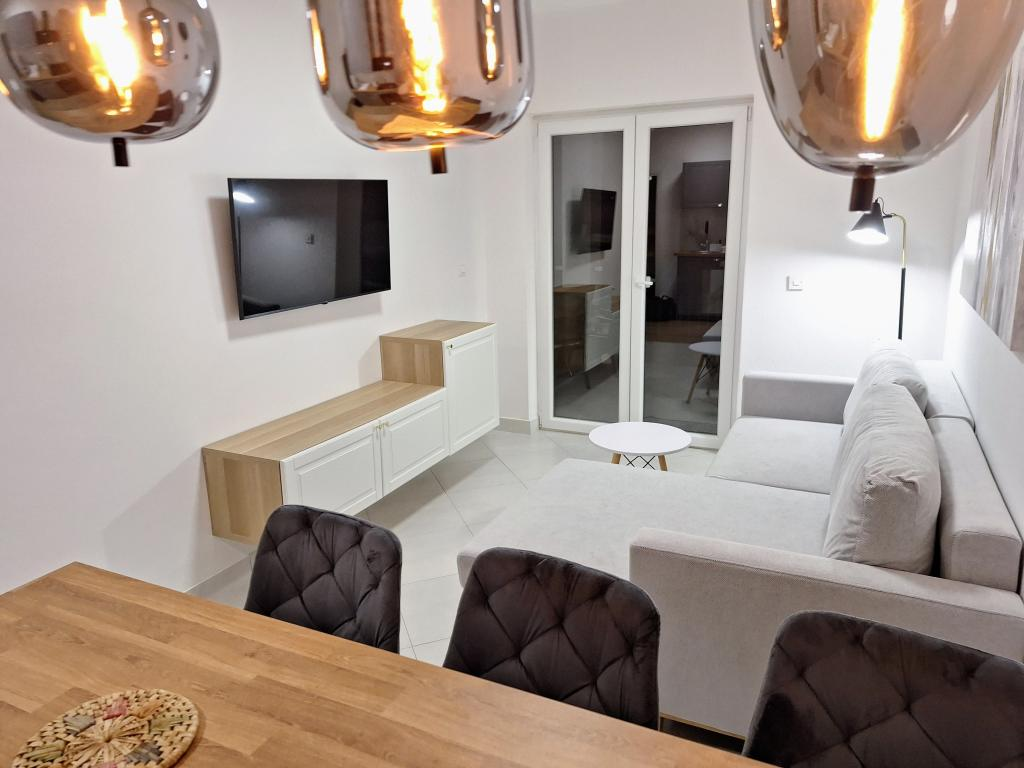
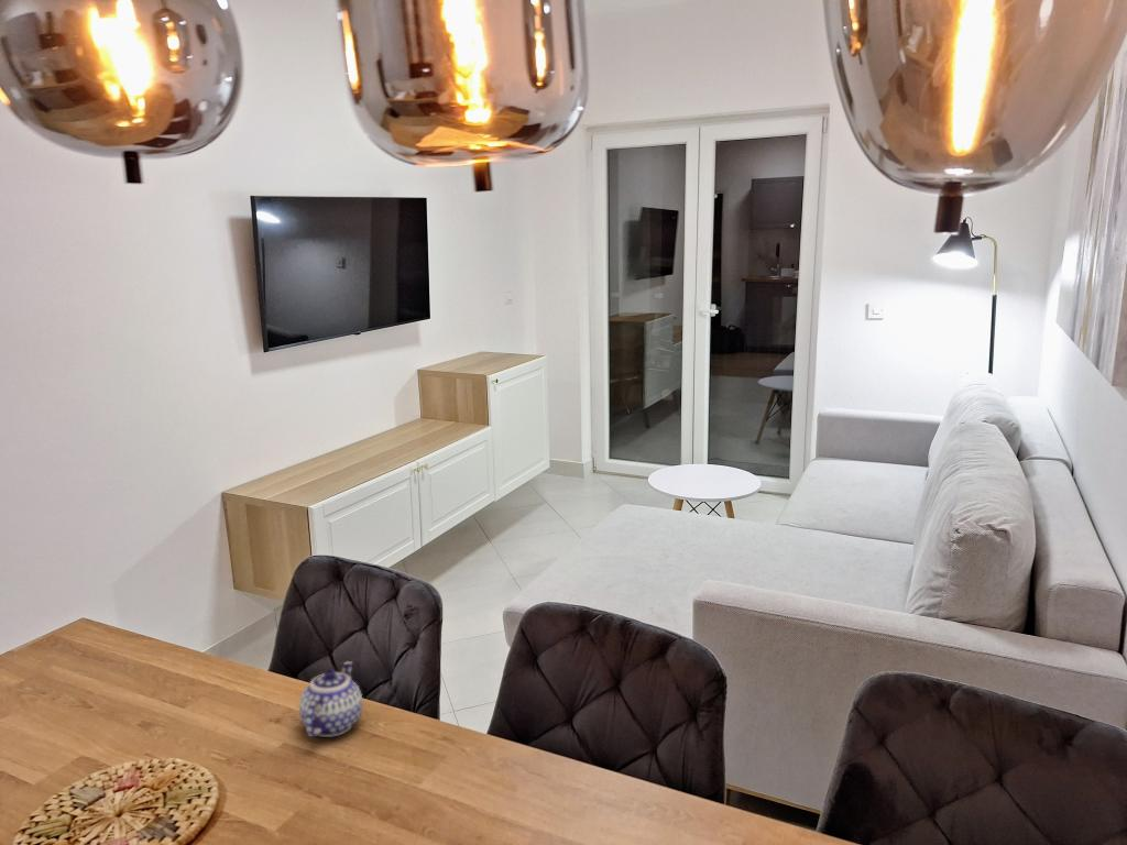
+ teapot [298,660,363,738]
